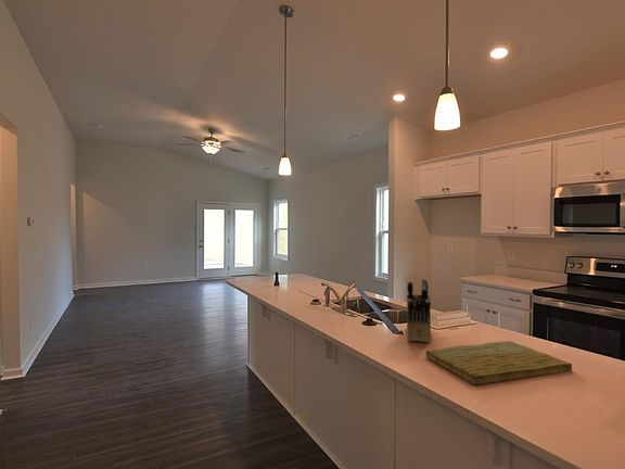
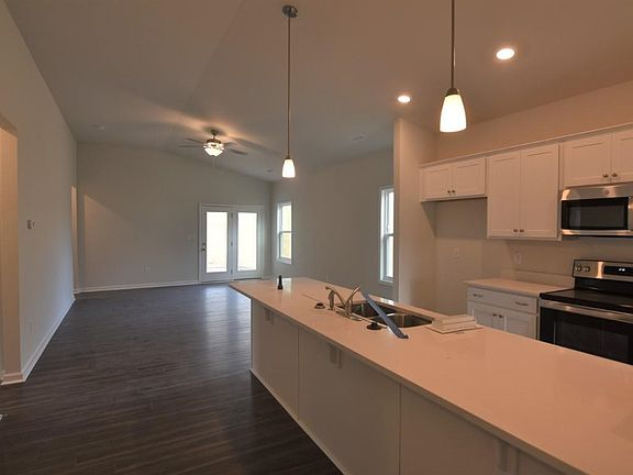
- knife block [406,278,432,343]
- cutting board [425,340,573,385]
